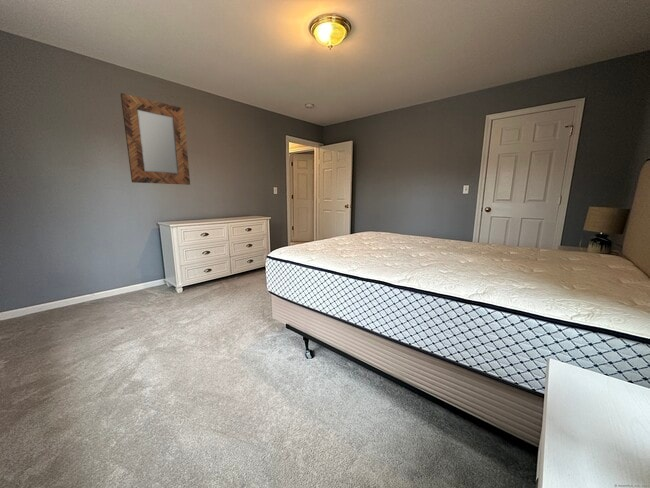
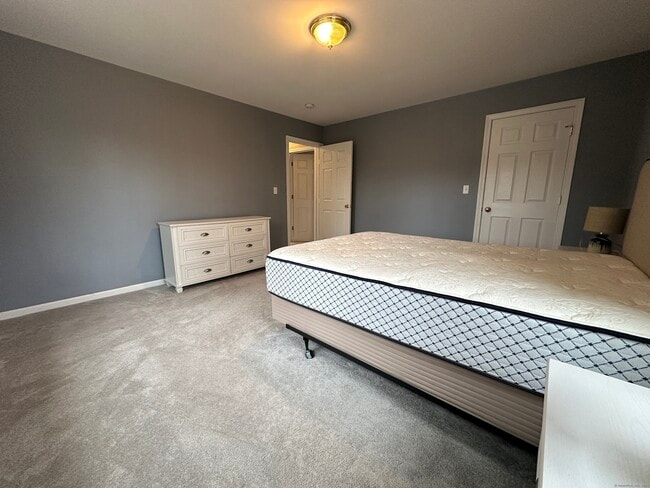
- home mirror [120,92,191,186]
